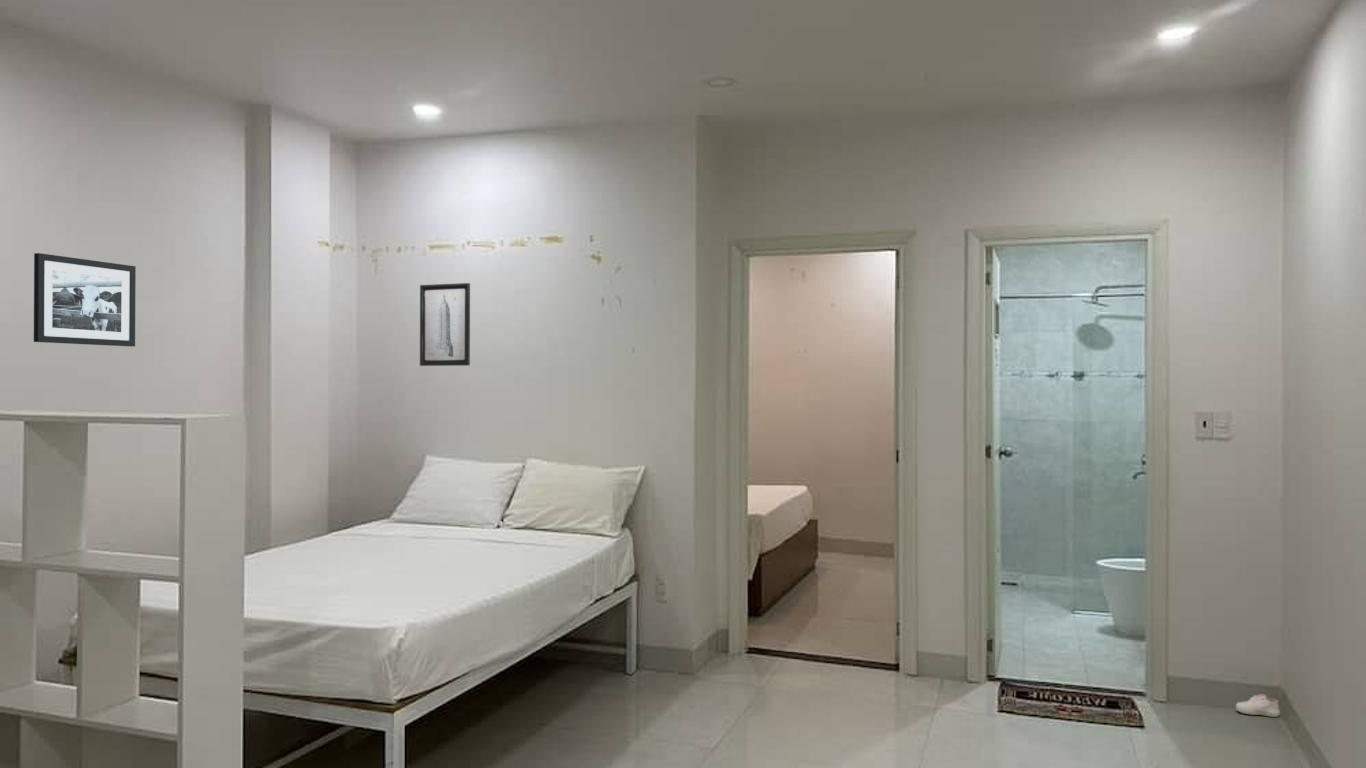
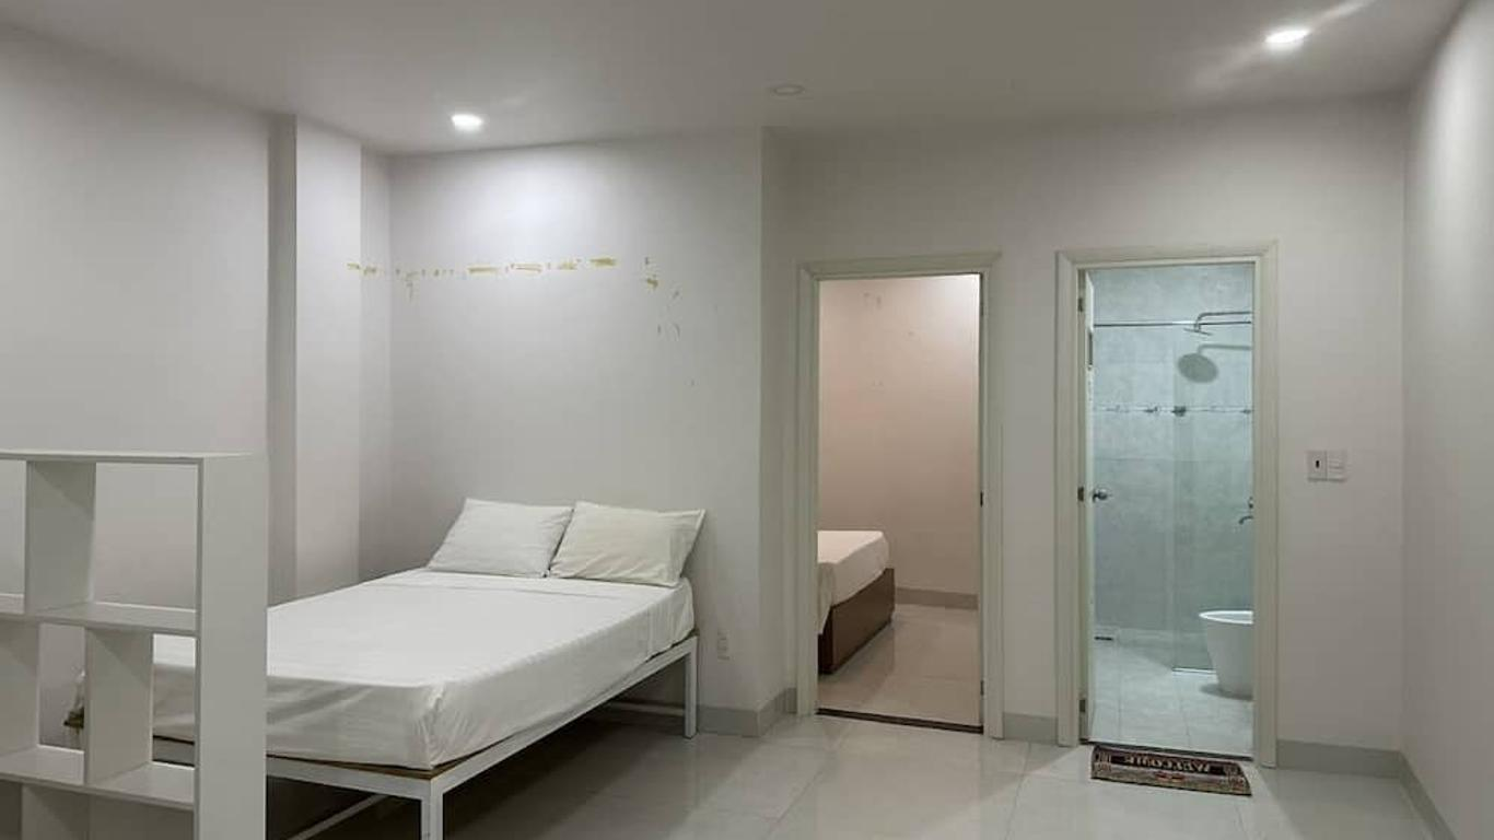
- shoe [1235,693,1281,718]
- picture frame [33,252,137,347]
- wall art [419,282,471,367]
